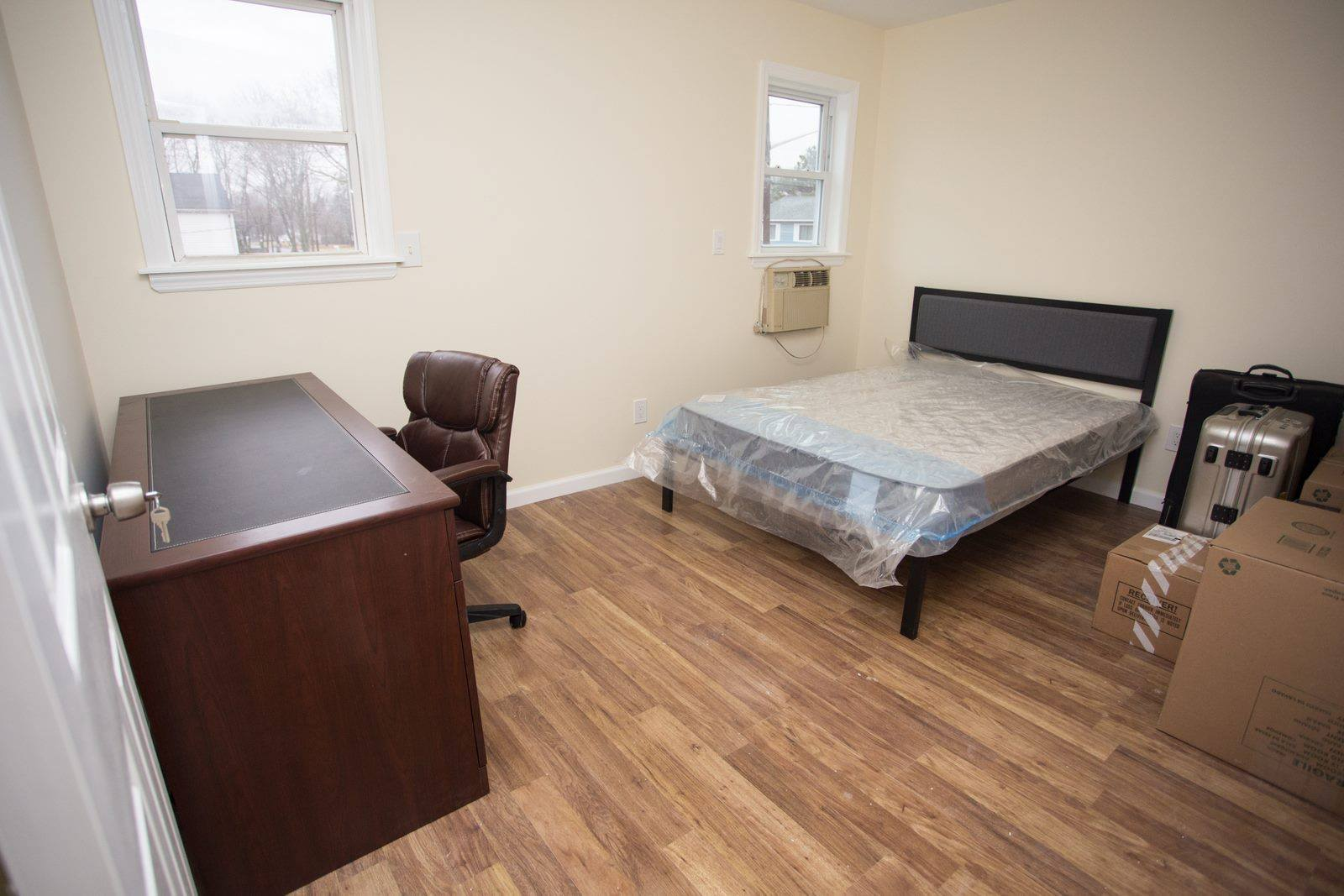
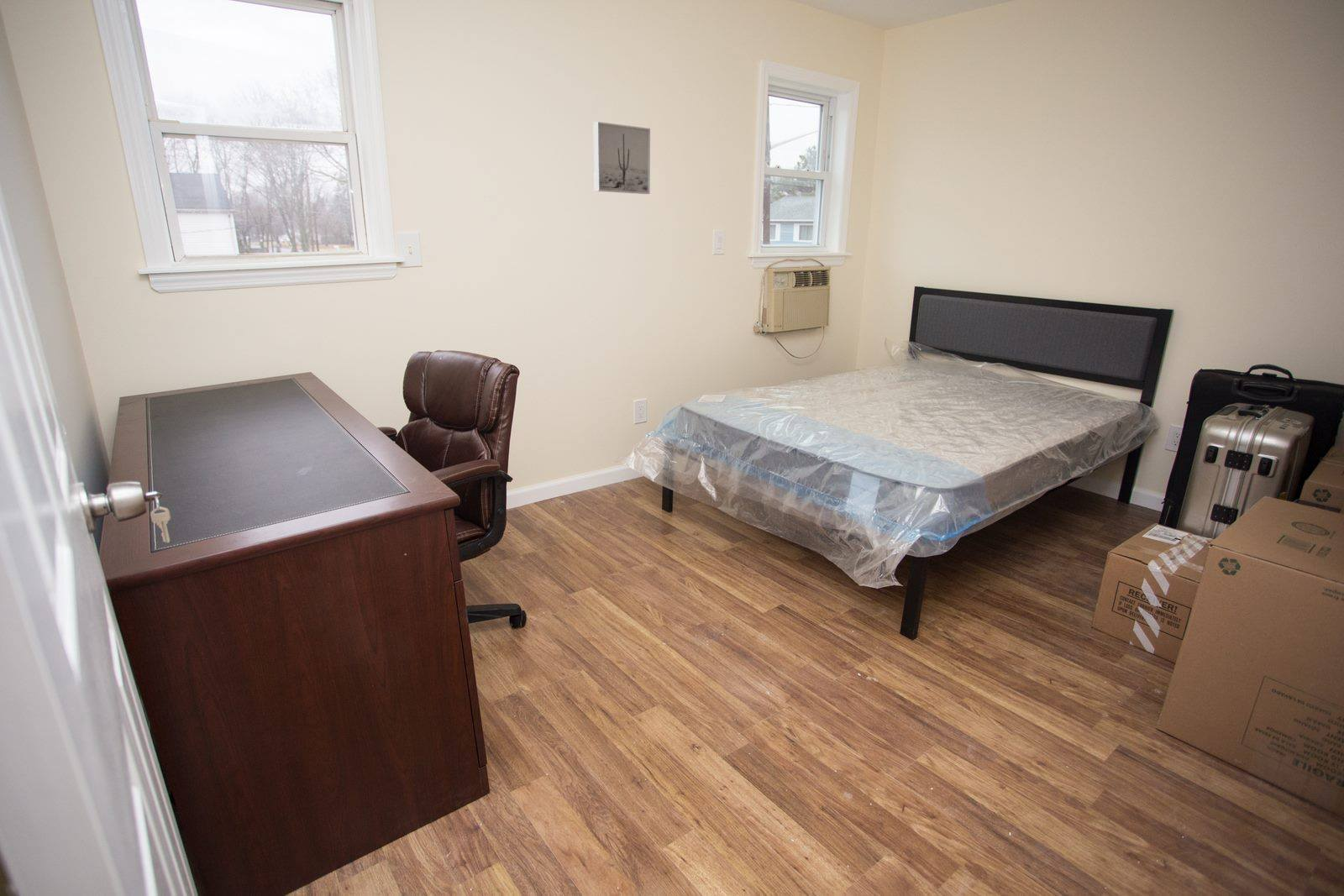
+ wall art [593,121,651,195]
